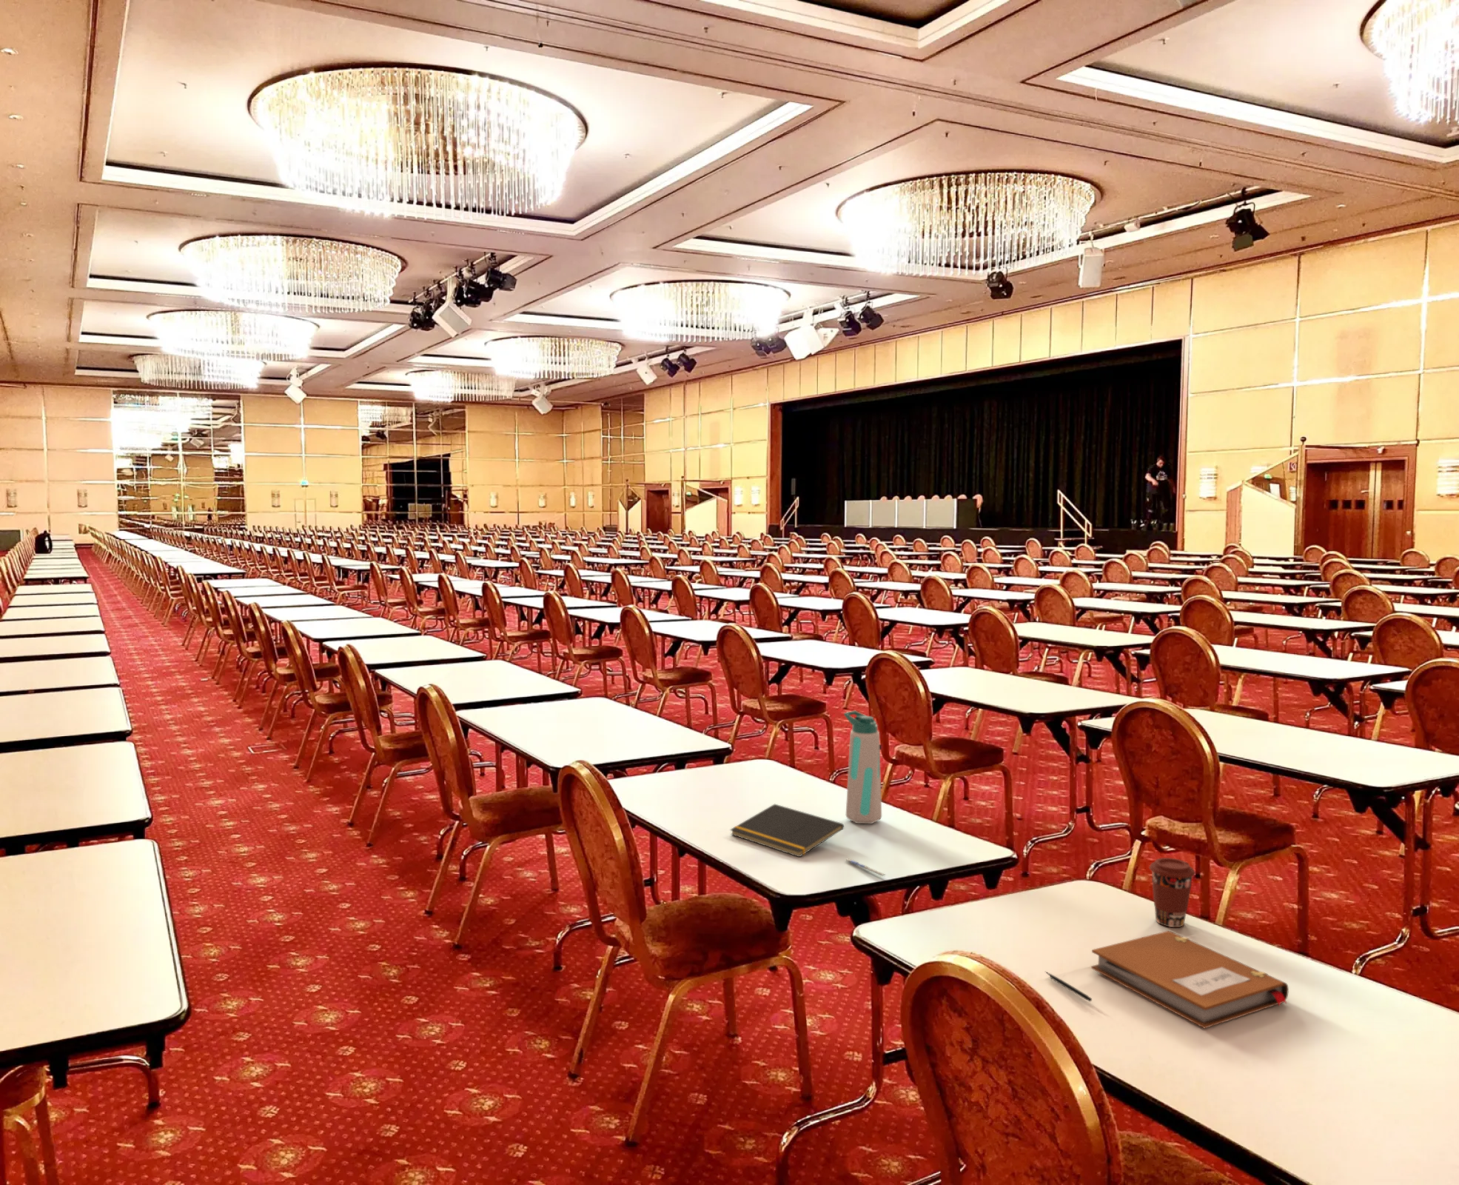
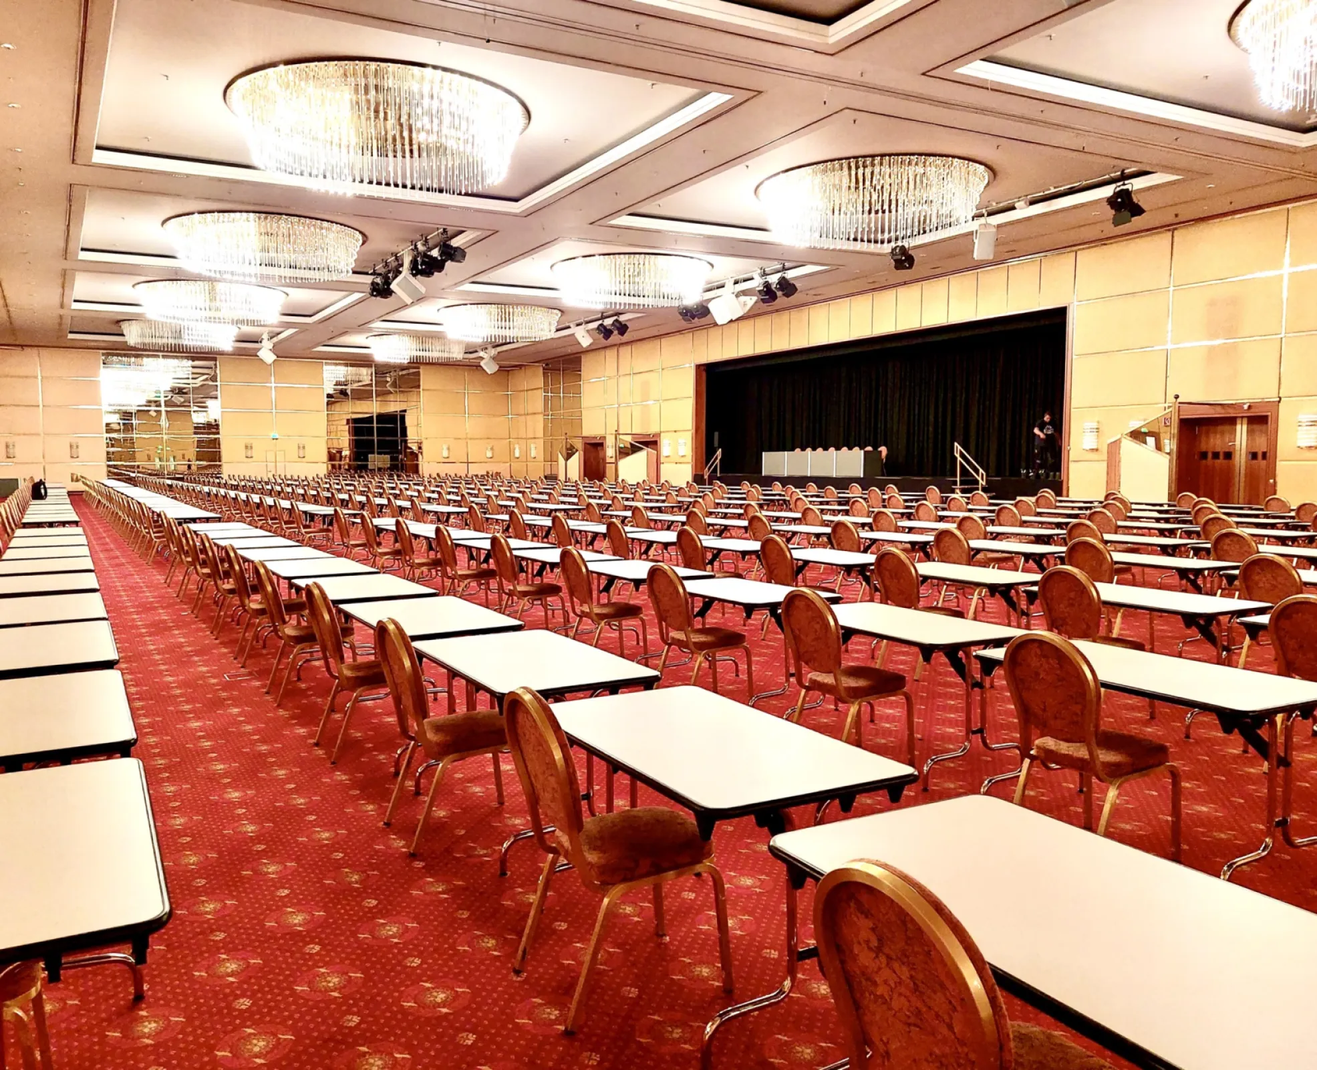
- notebook [1090,930,1290,1029]
- pen [1044,971,1093,1002]
- notepad [729,804,845,857]
- water bottle [844,710,882,825]
- pen [844,857,887,877]
- coffee cup [1148,857,1197,927]
